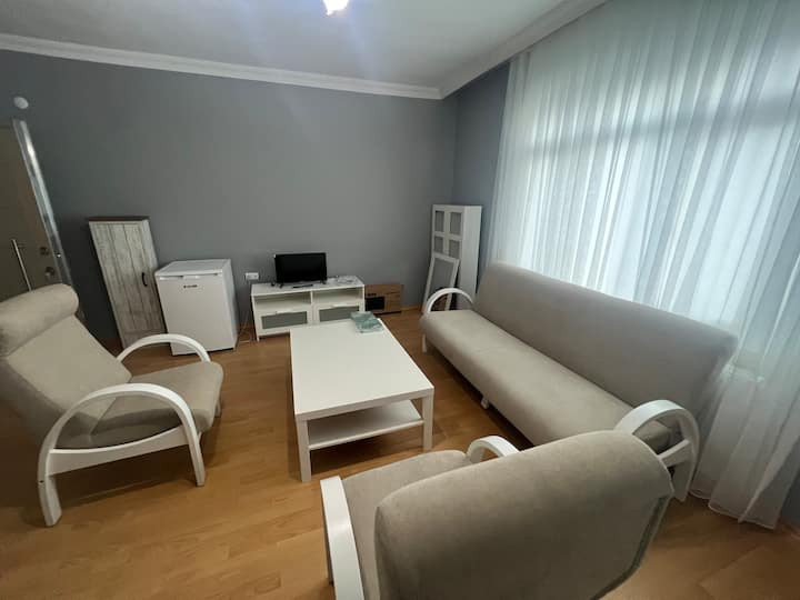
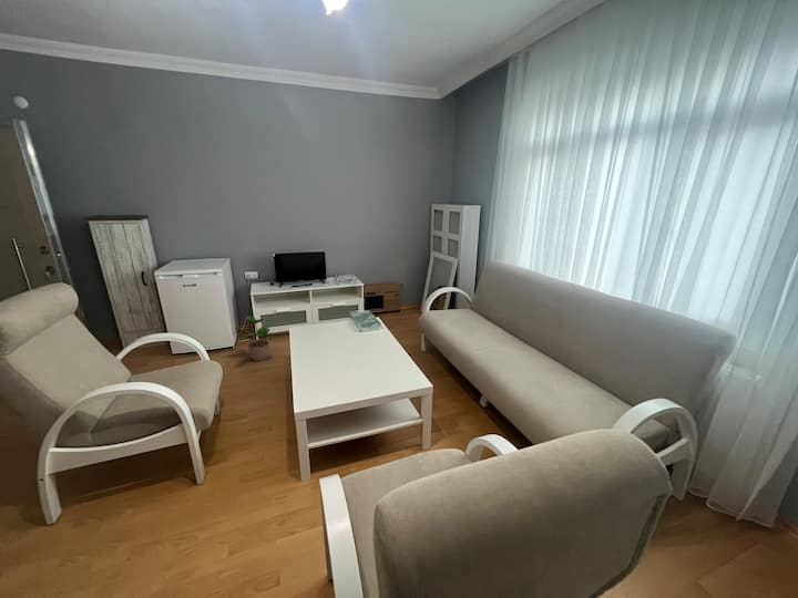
+ potted plant [235,315,276,362]
